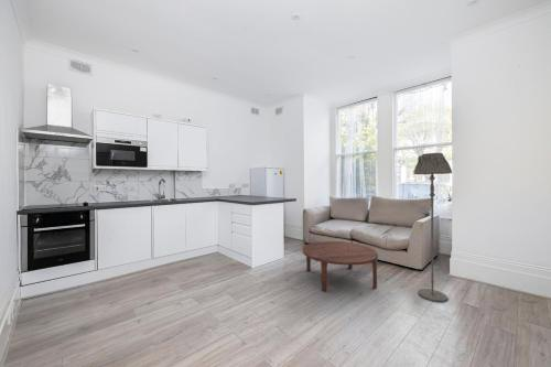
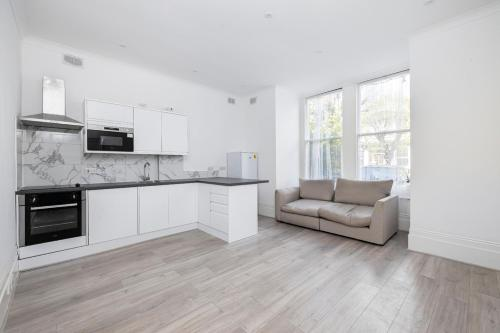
- coffee table [302,240,379,293]
- floor lamp [412,152,453,303]
